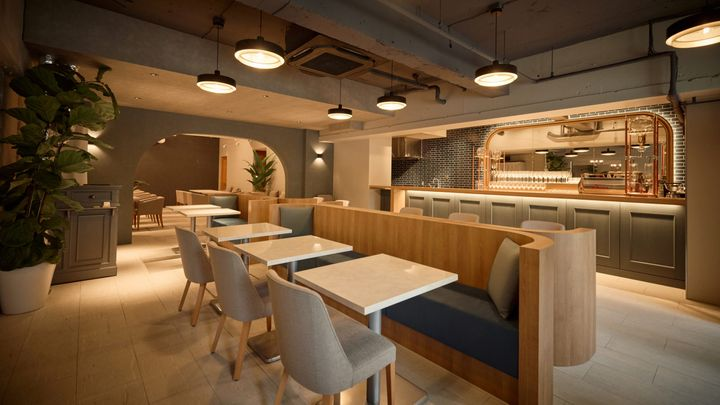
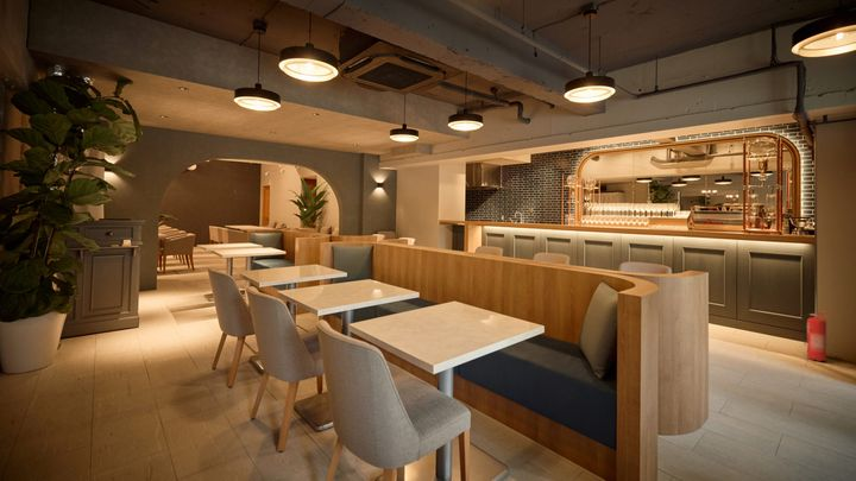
+ fire extinguisher [801,310,830,362]
